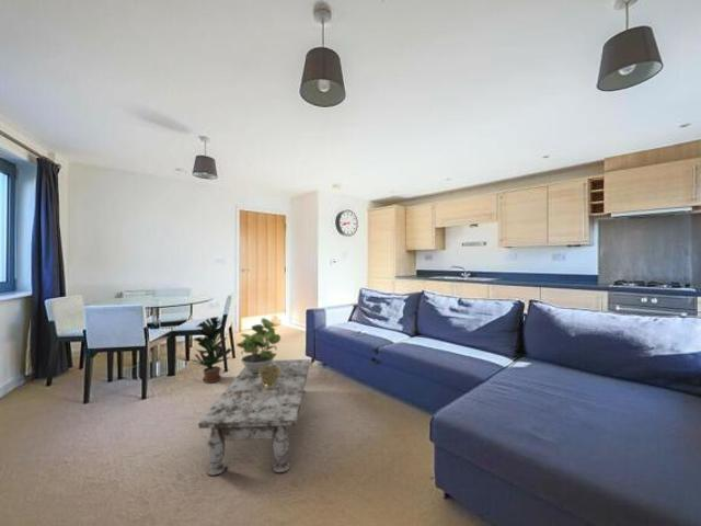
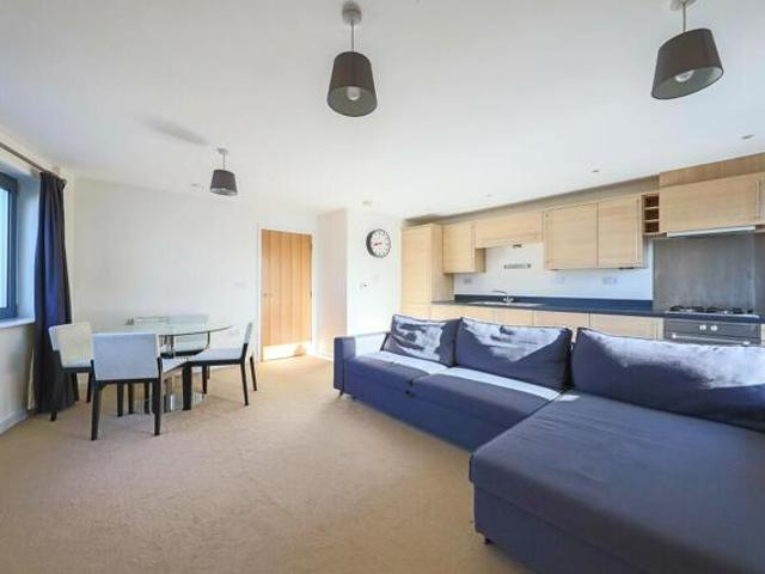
- potted plant [235,317,281,373]
- coffee table [197,358,311,477]
- potted plant [189,316,233,384]
- decorative bowl [258,365,280,389]
